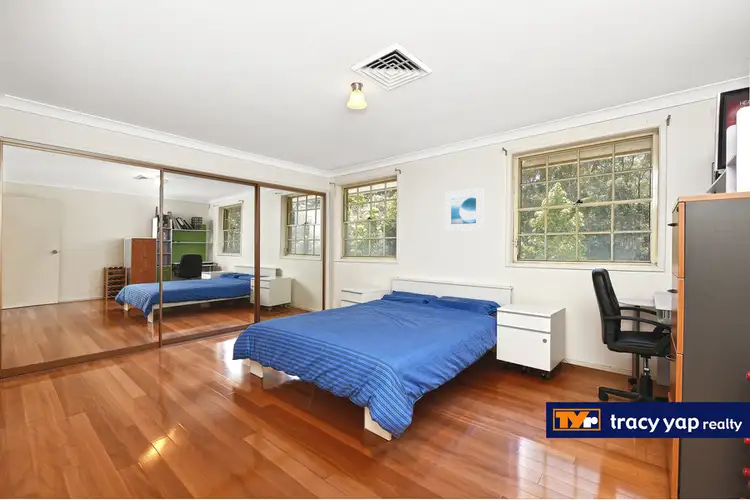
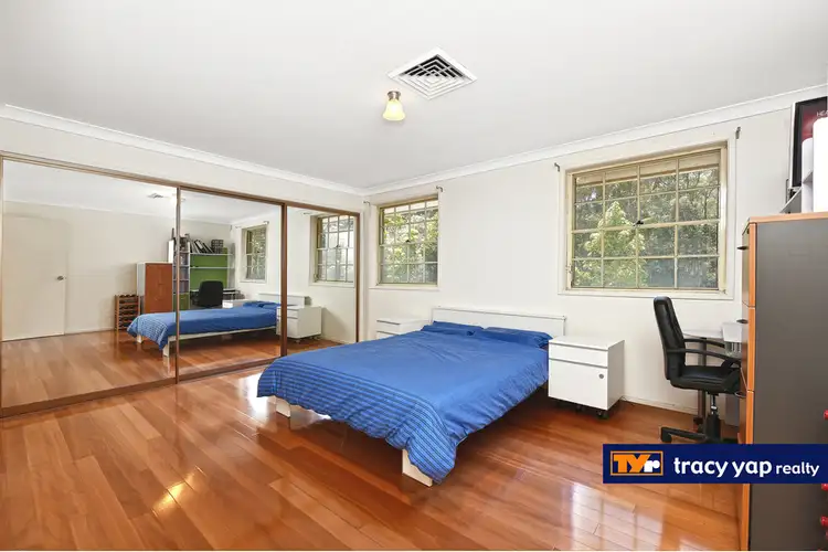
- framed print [444,187,484,232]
